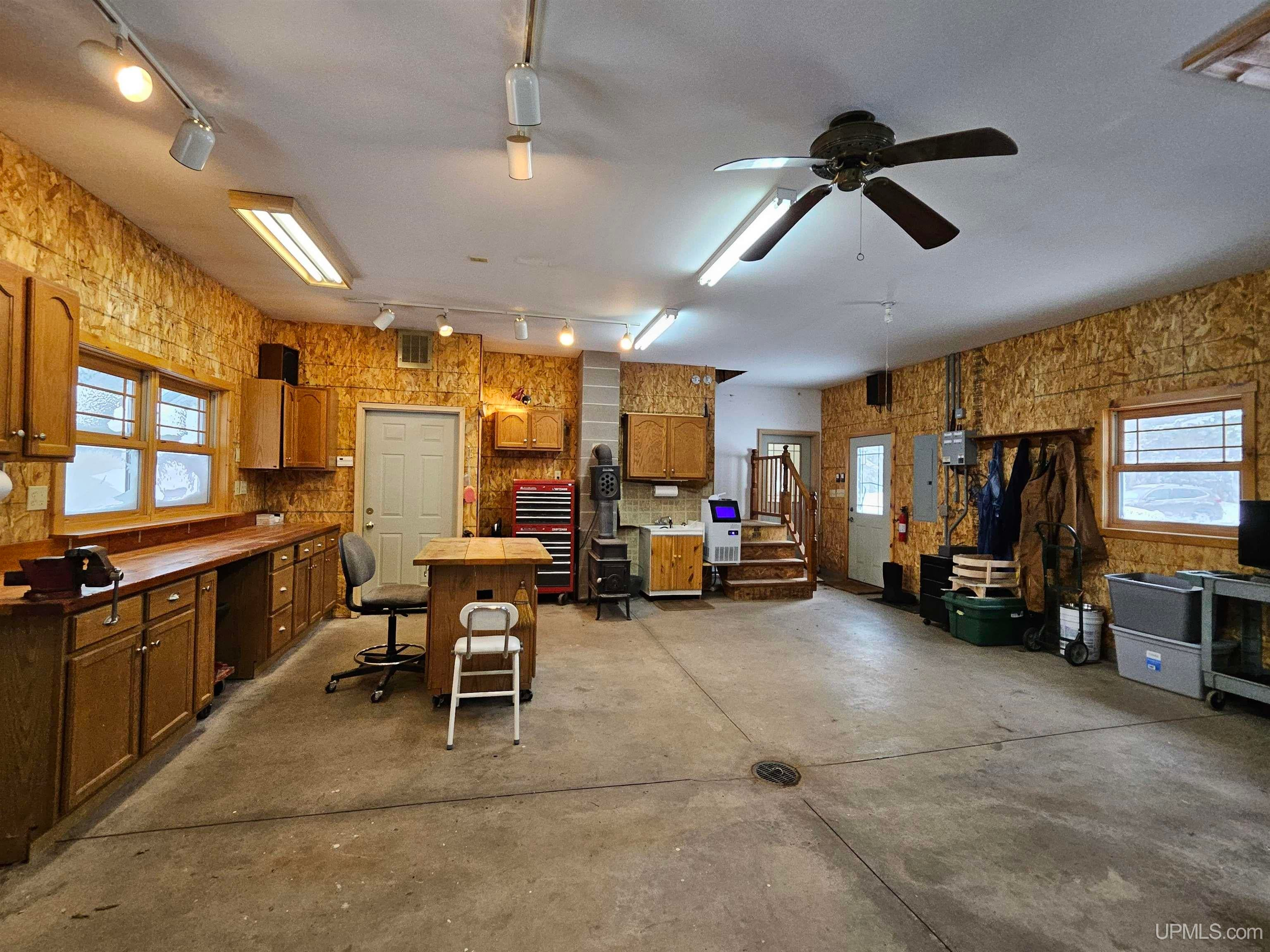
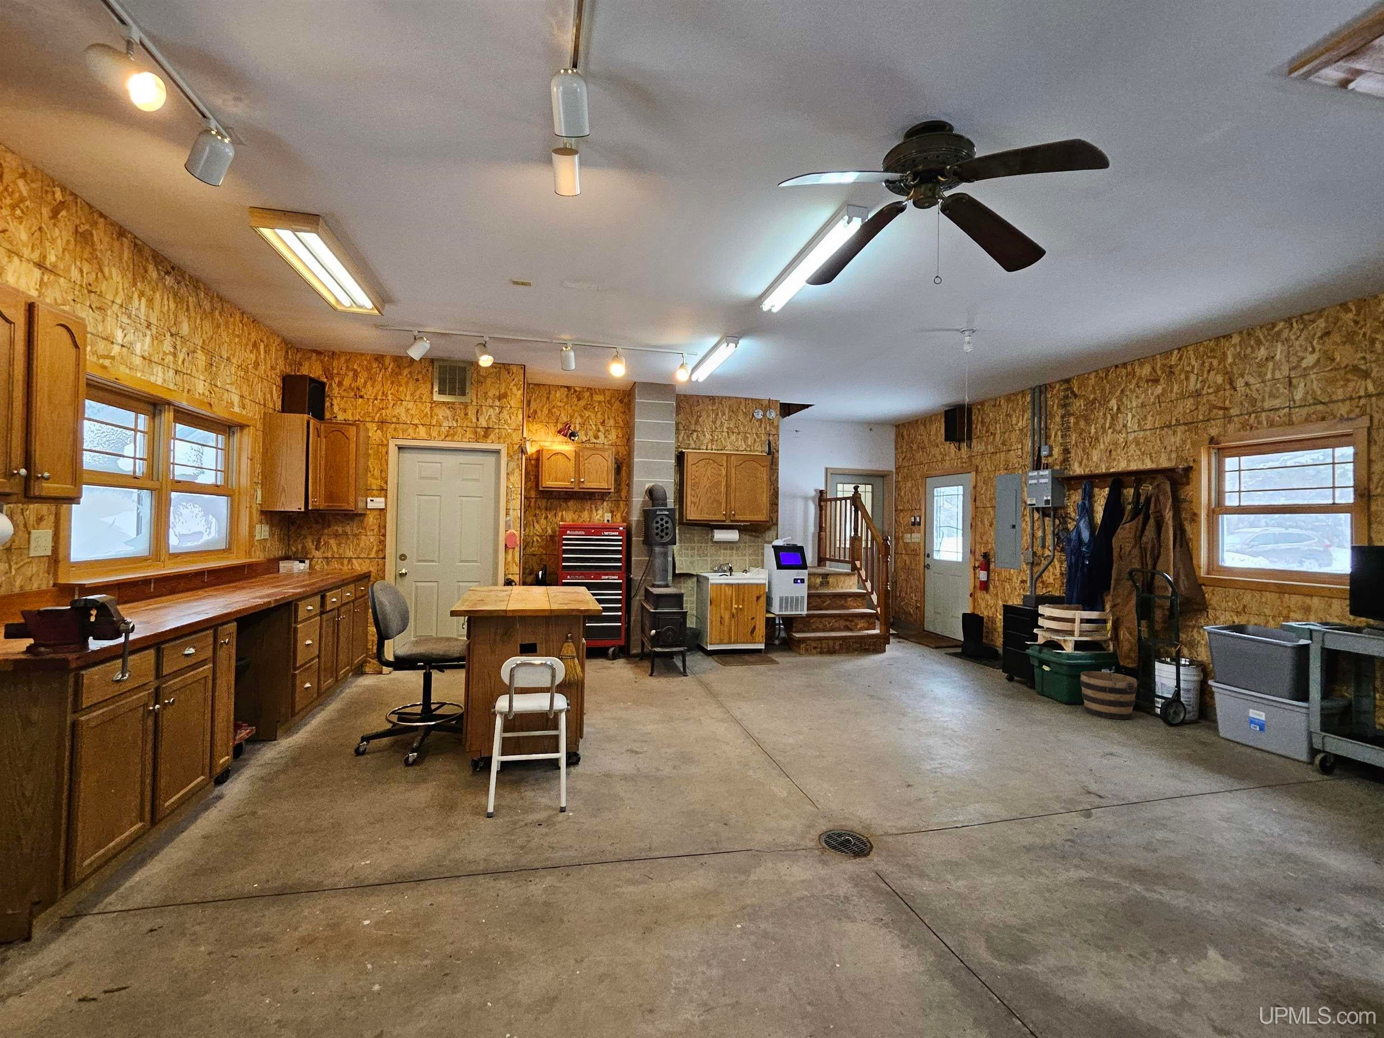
+ bucket [1080,671,1138,721]
